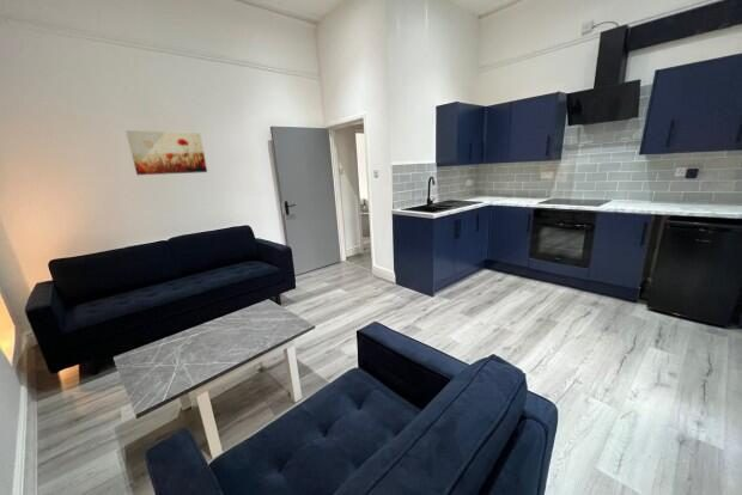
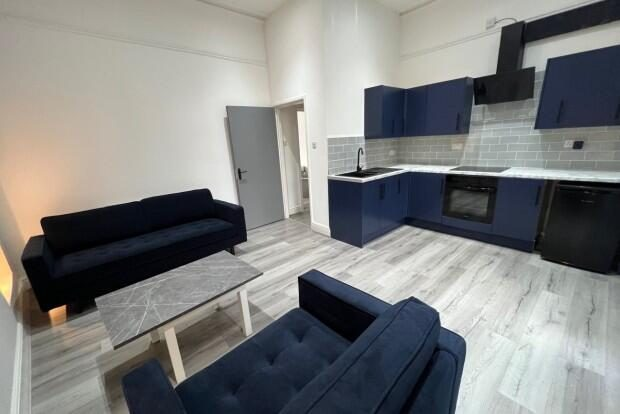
- wall art [124,129,208,176]
